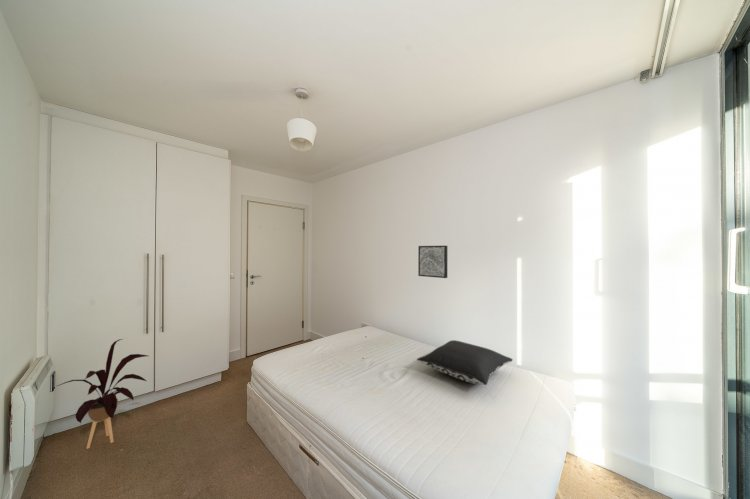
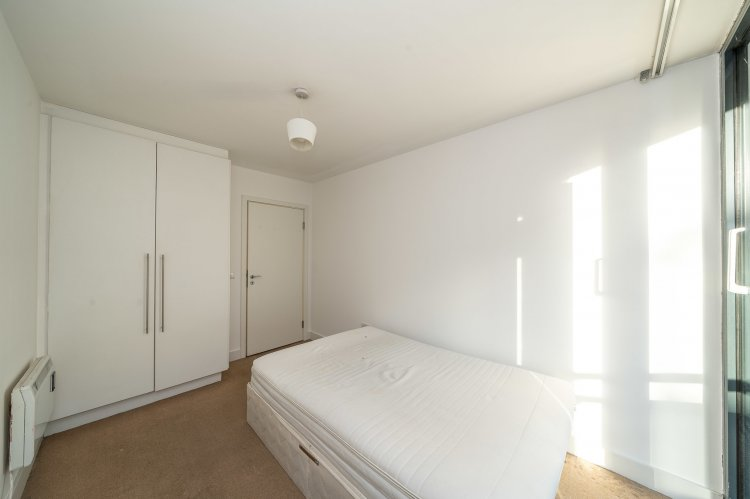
- pillow [416,339,514,386]
- house plant [57,338,149,450]
- wall art [417,245,448,279]
